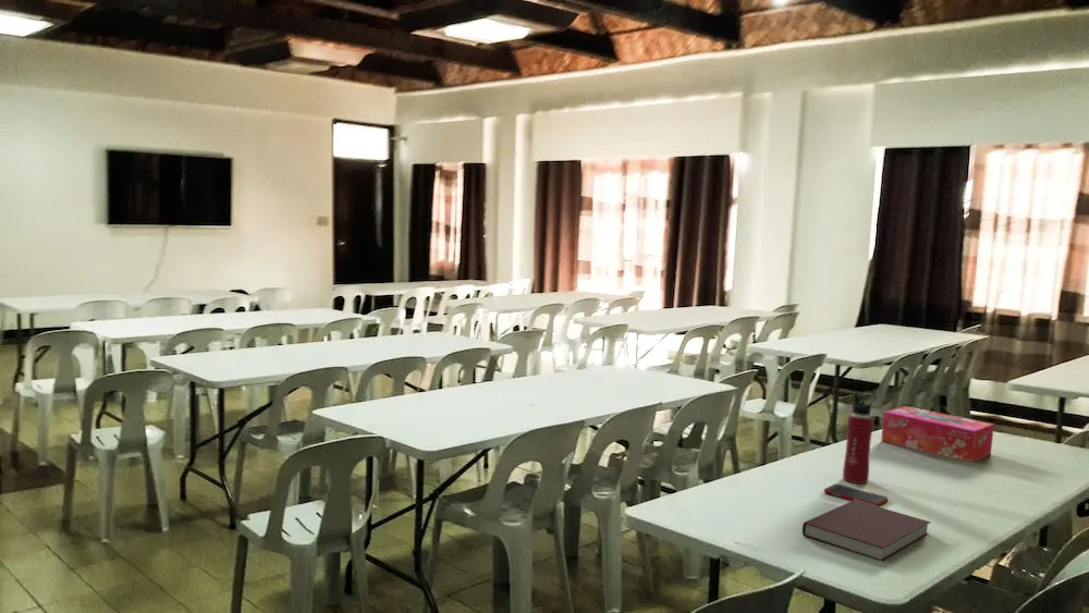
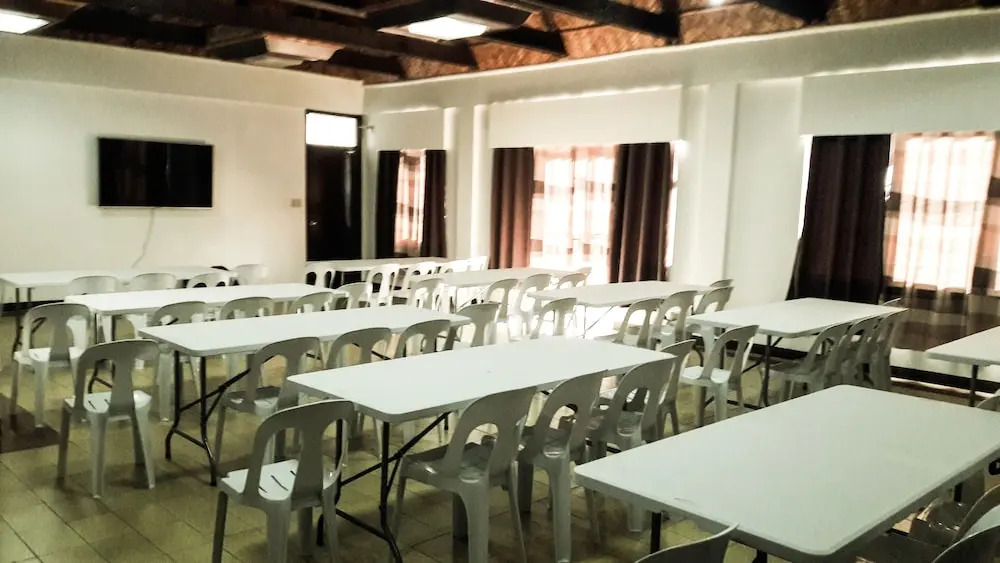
- tissue box [880,405,995,463]
- cell phone [823,483,889,507]
- water bottle [842,391,877,485]
- notebook [802,500,931,563]
